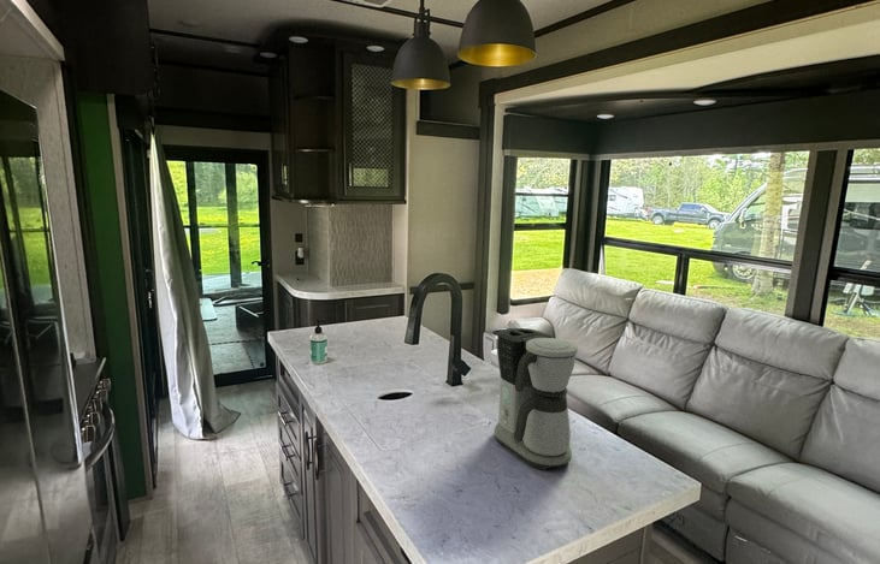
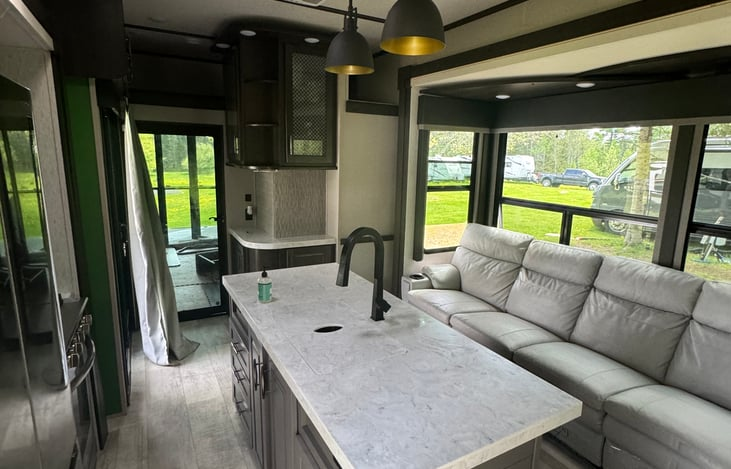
- coffee maker [494,327,579,471]
